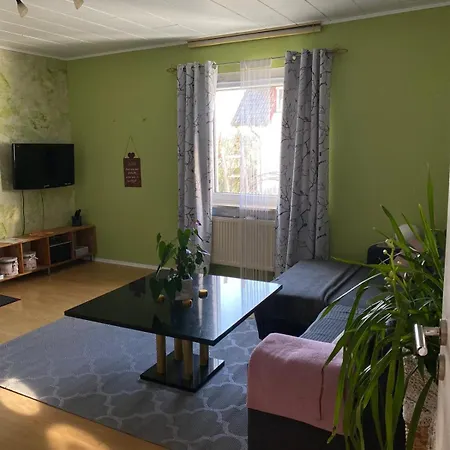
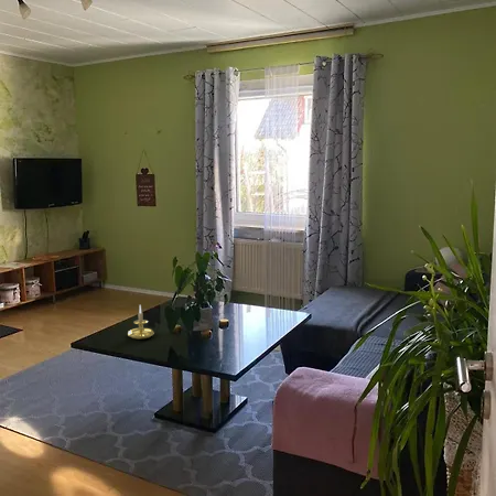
+ candle holder [127,304,155,341]
